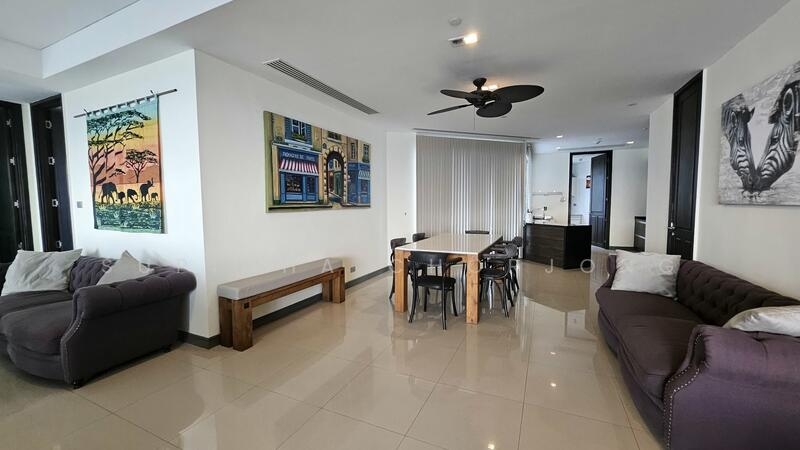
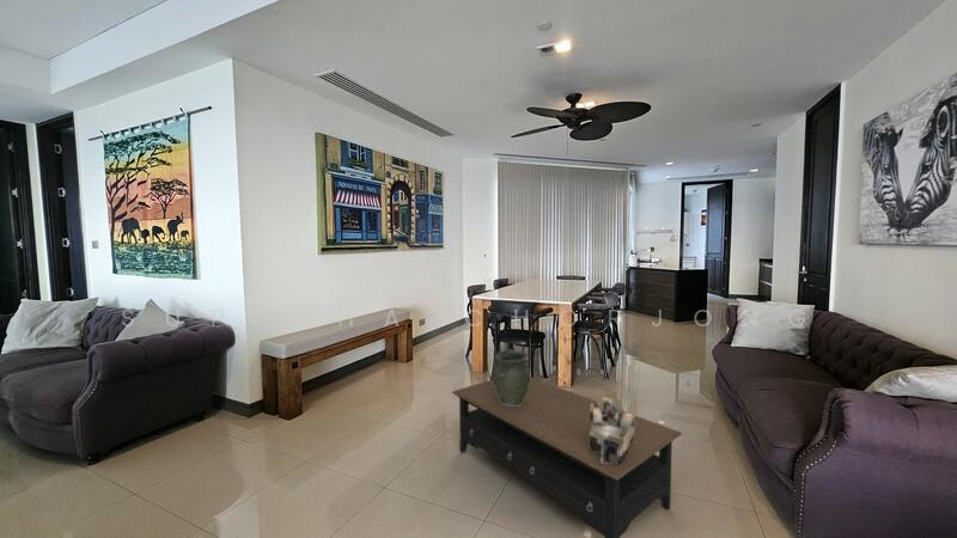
+ ruined building [589,395,634,466]
+ coffee table [451,375,683,538]
+ vase [492,348,531,406]
